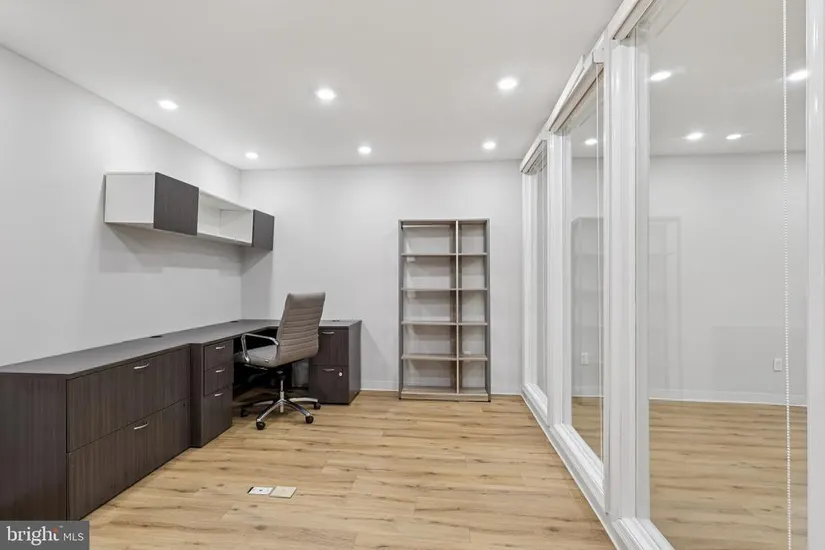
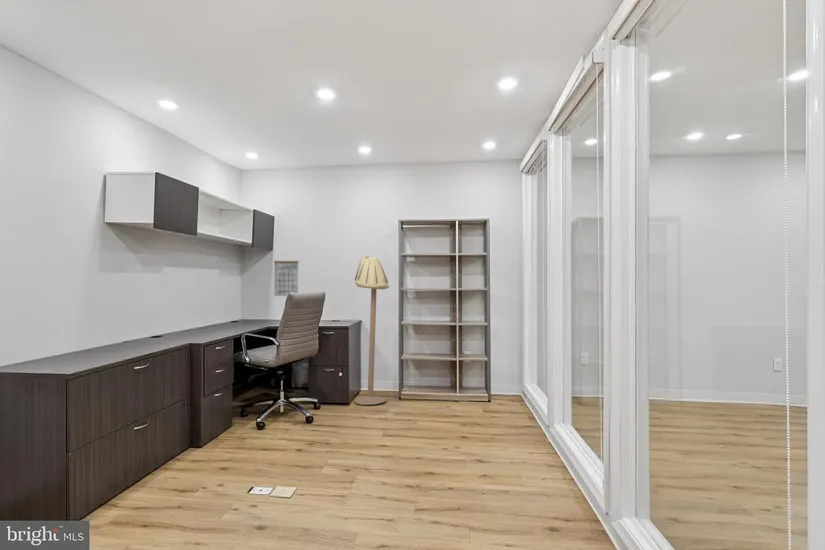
+ calendar [273,252,300,297]
+ floor lamp [353,254,390,406]
